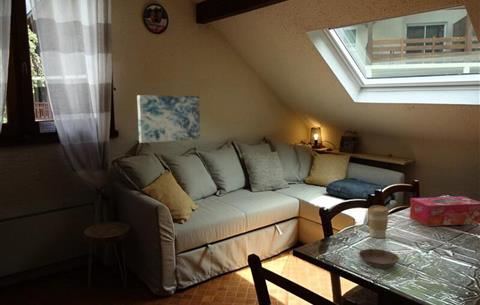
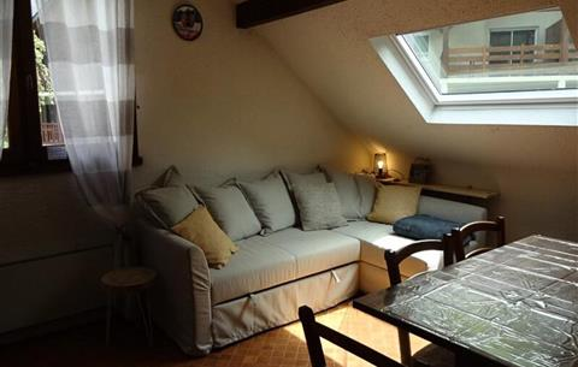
- wall art [136,94,201,144]
- saucer [358,248,400,269]
- coffee cup [366,205,390,239]
- tissue box [409,195,480,227]
